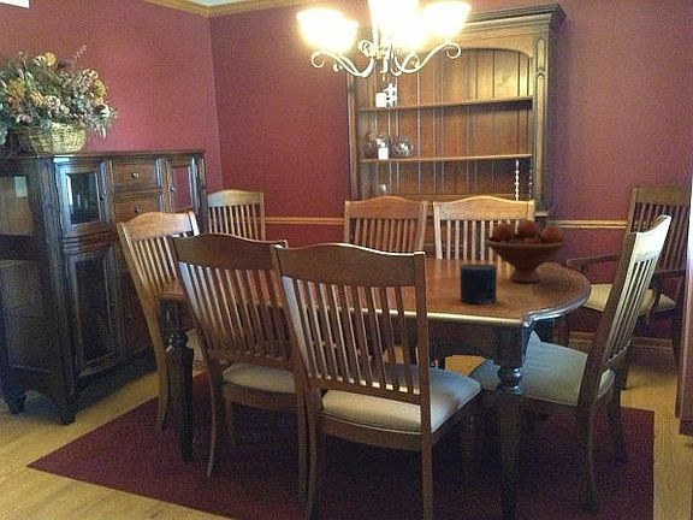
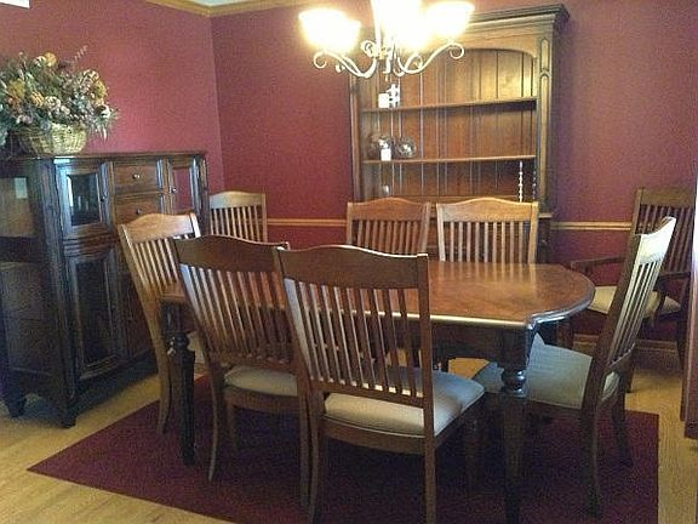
- fruit bowl [484,219,569,284]
- candle [460,262,498,305]
